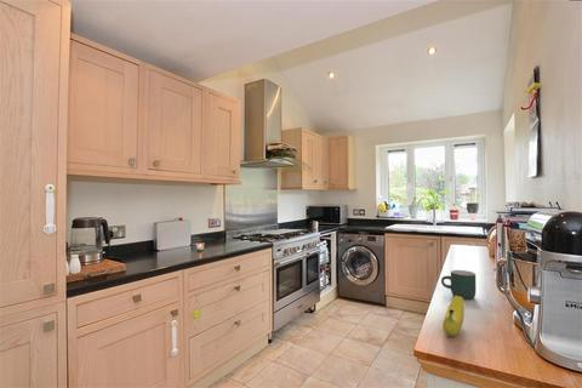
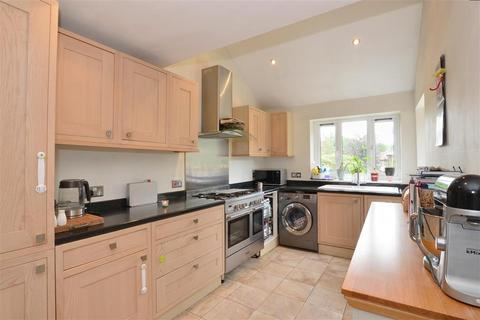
- fruit [441,293,466,337]
- mug [440,269,477,301]
